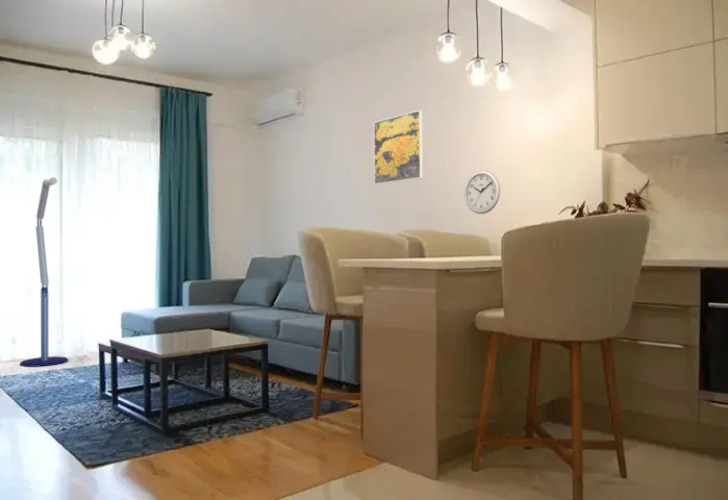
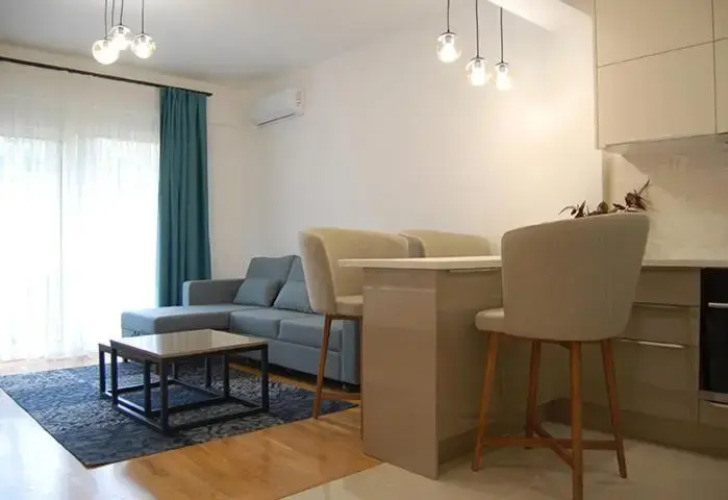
- floor lamp [19,177,69,368]
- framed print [373,109,424,186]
- wall clock [463,169,501,215]
